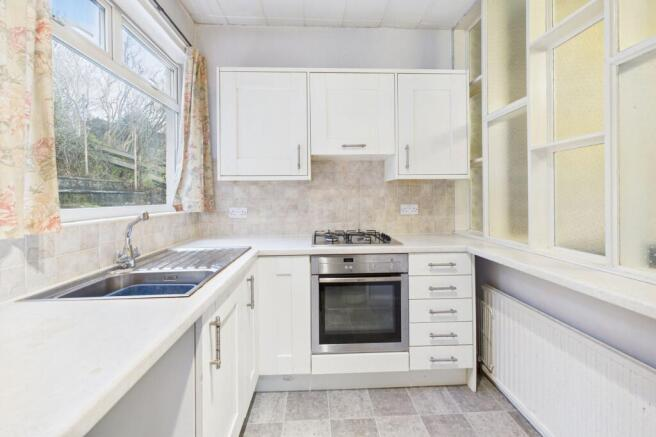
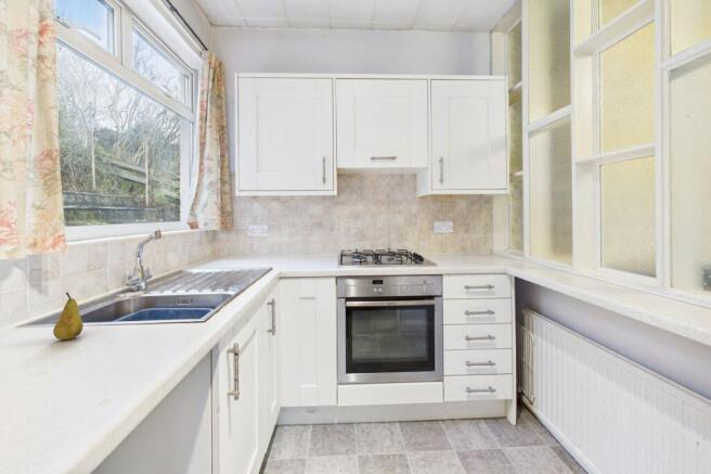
+ fruit [52,292,85,341]
